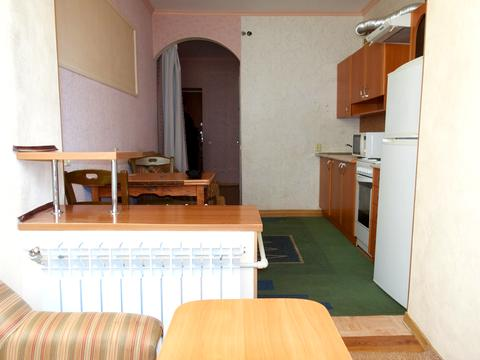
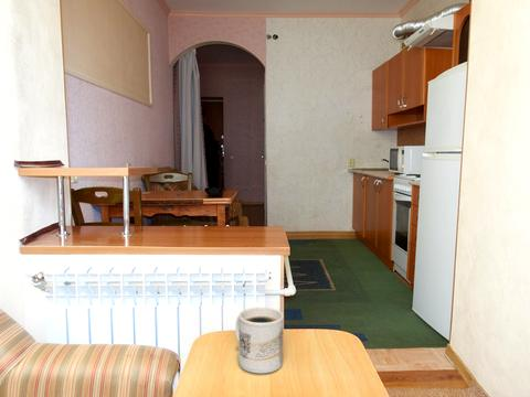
+ mug [234,305,285,374]
